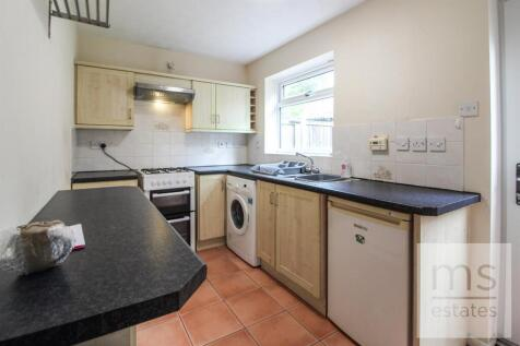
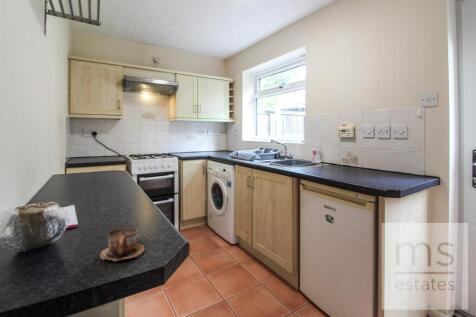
+ cup [99,228,145,263]
